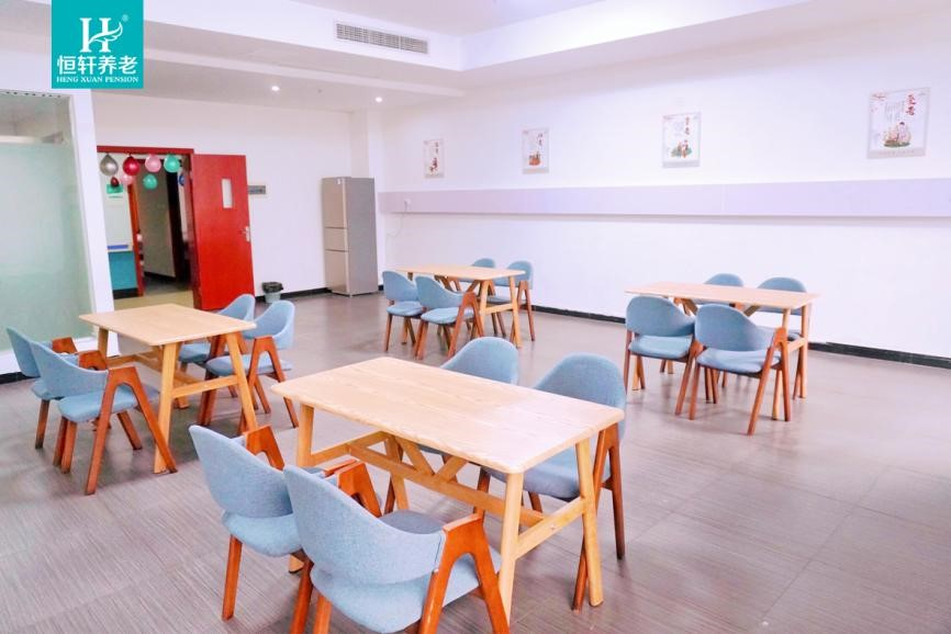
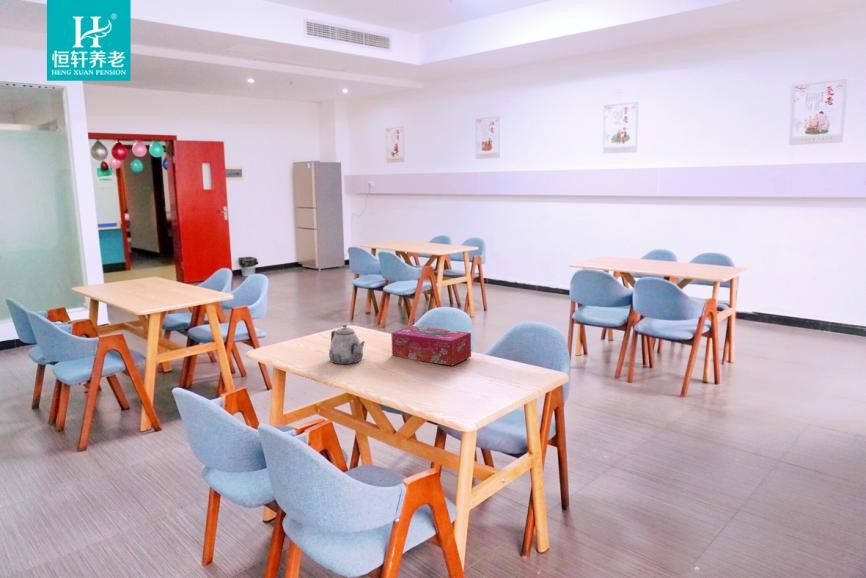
+ teapot [328,324,366,365]
+ tissue box [390,325,472,367]
